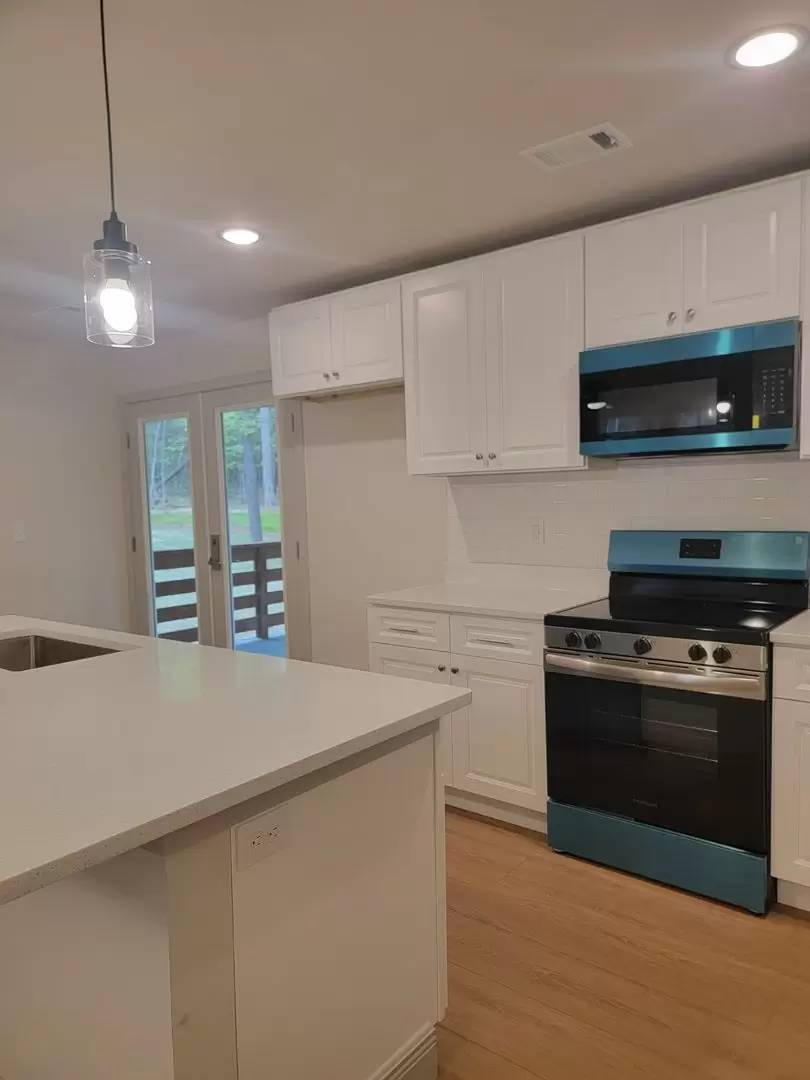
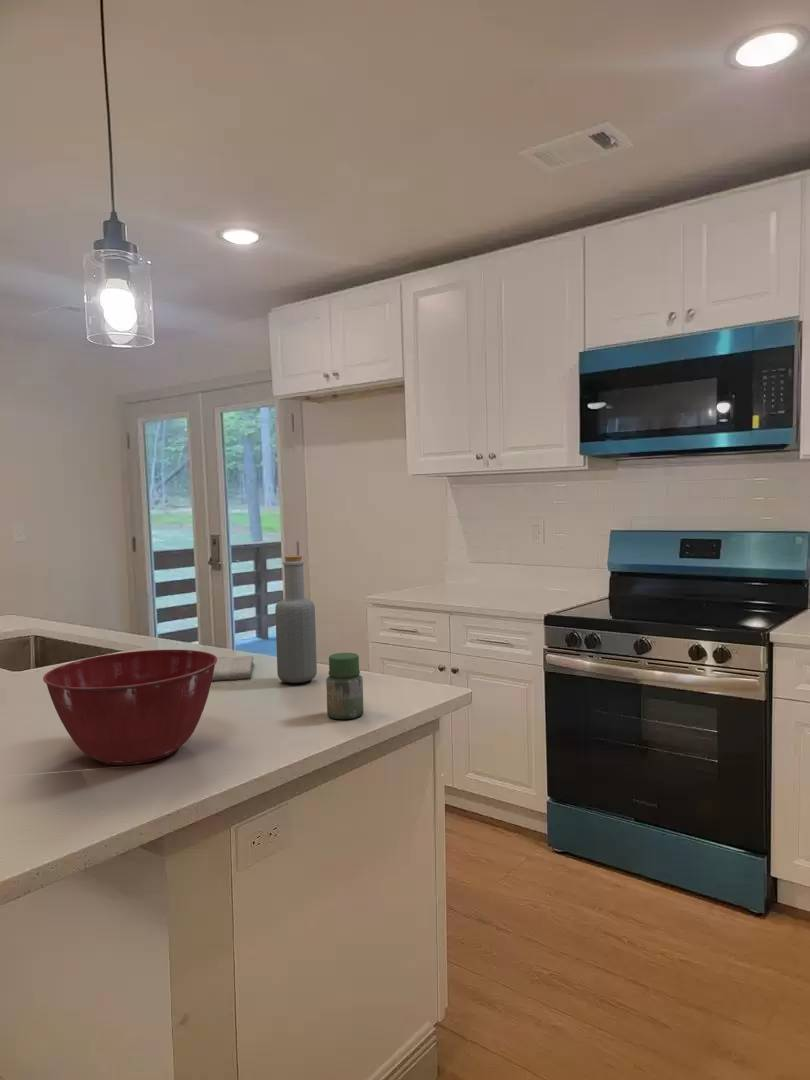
+ mixing bowl [42,649,218,766]
+ washcloth [212,655,254,682]
+ jar [325,652,365,720]
+ bottle [274,555,318,684]
